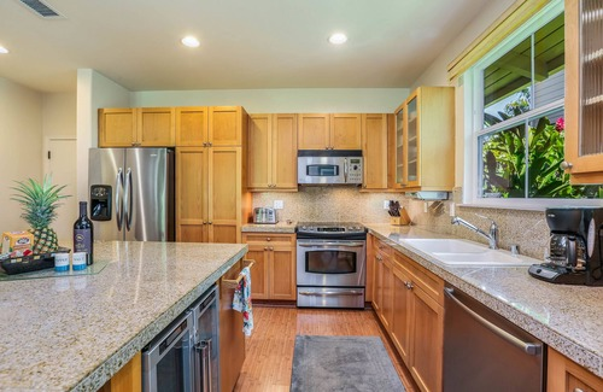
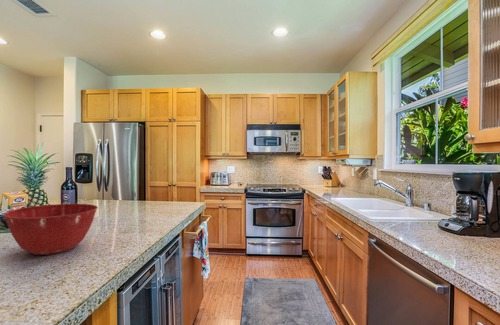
+ mixing bowl [2,203,99,256]
